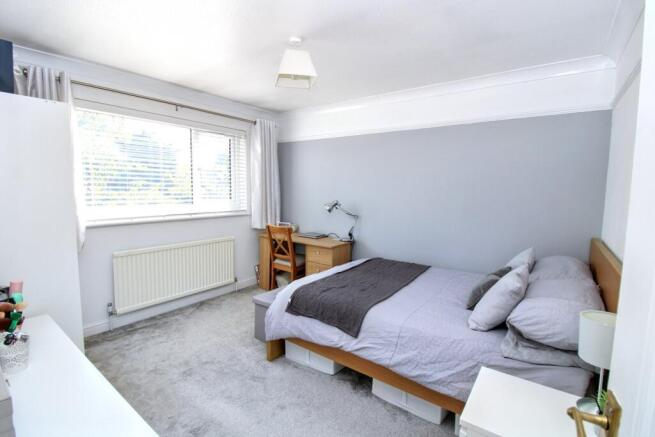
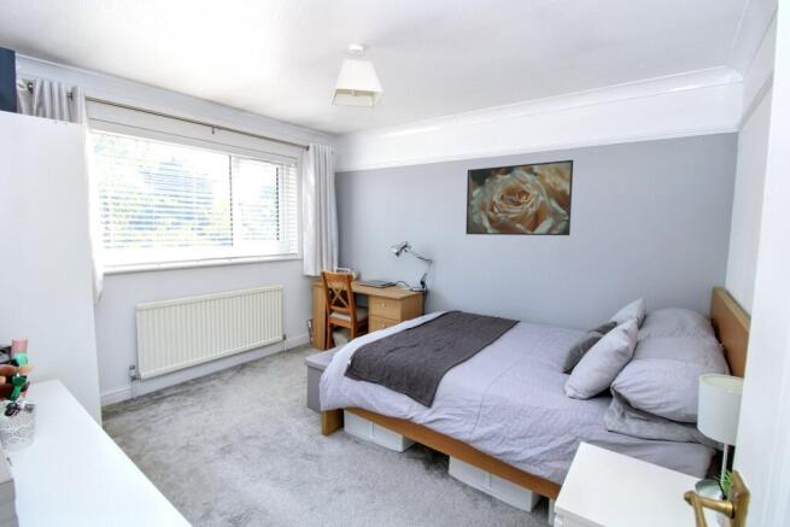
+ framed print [464,159,574,236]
